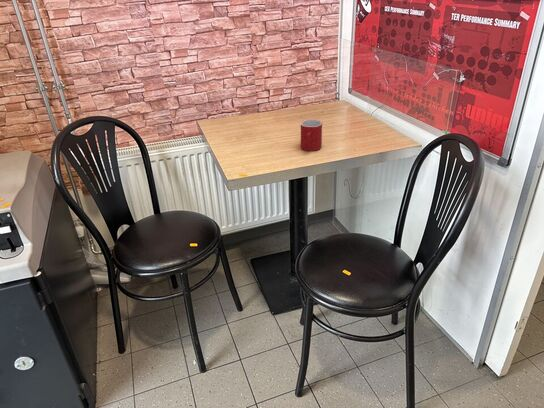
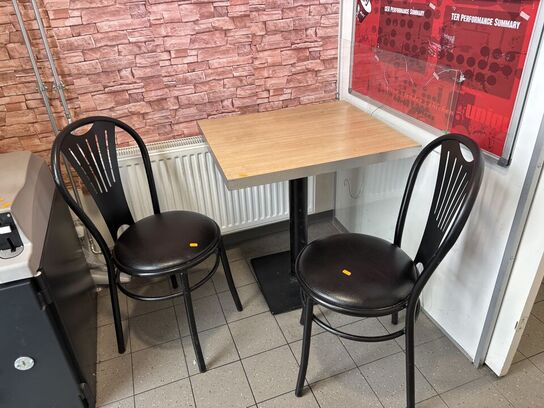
- mug [300,119,323,152]
